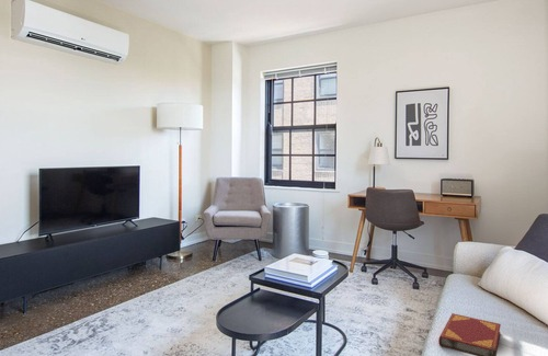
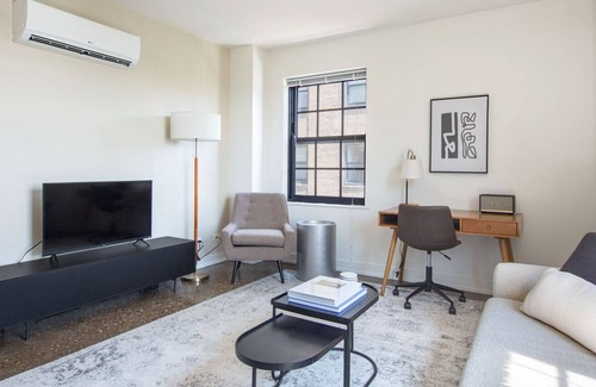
- hardback book [437,312,502,356]
